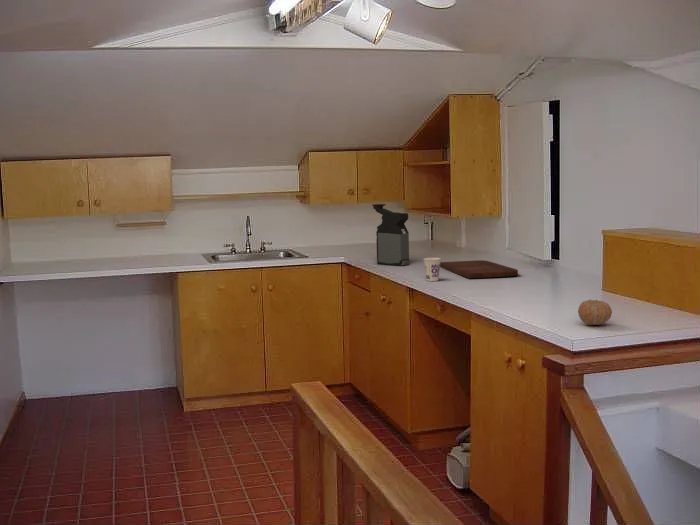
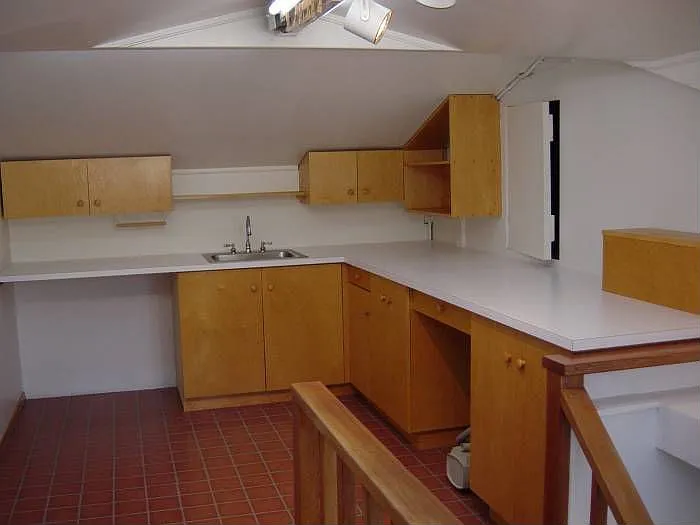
- cutting board [440,259,519,279]
- fruit [577,299,613,326]
- cup [423,257,442,282]
- coffee maker [371,203,410,267]
